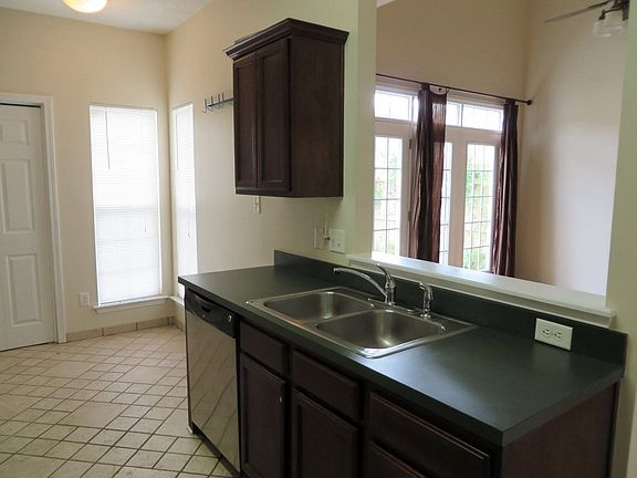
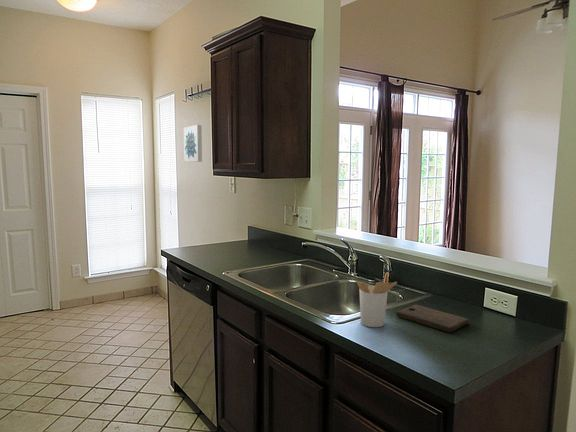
+ utensil holder [356,271,398,328]
+ wall art [183,124,203,163]
+ cutting board [395,304,470,333]
